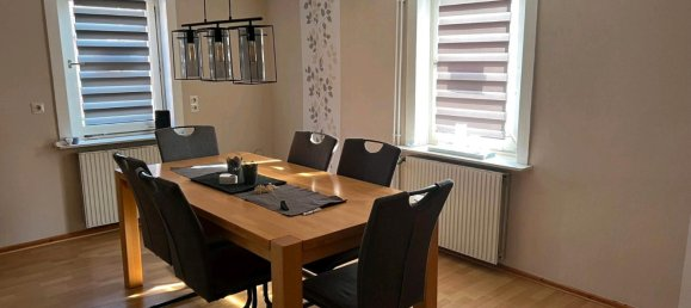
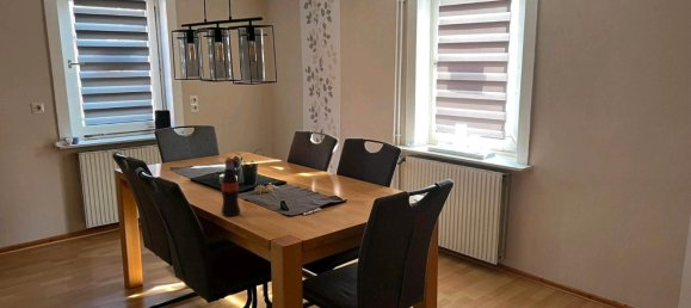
+ bottle [220,159,241,217]
